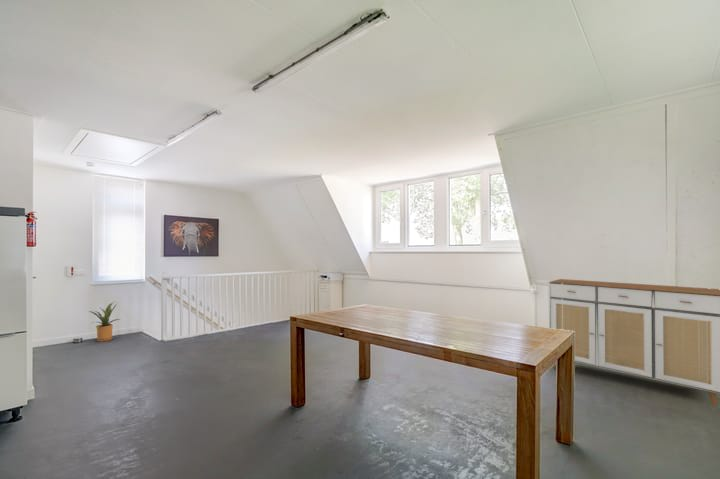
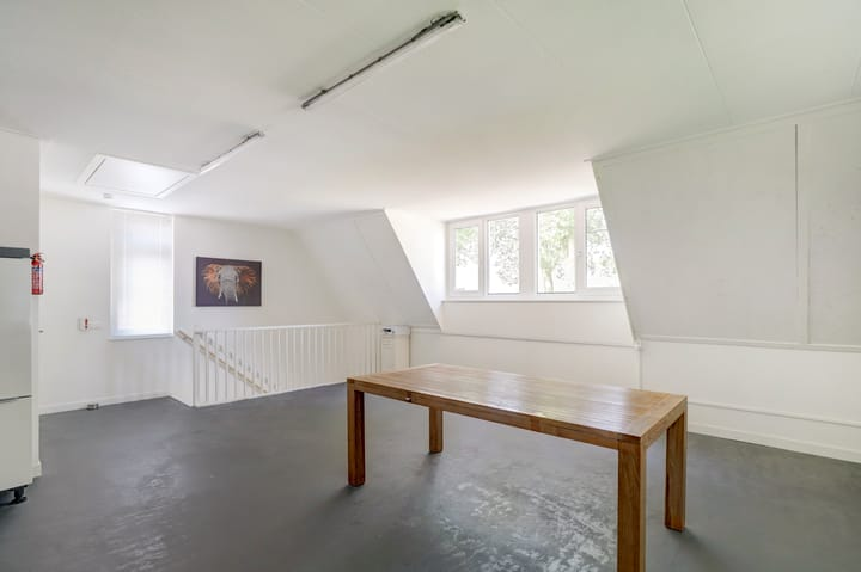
- house plant [88,301,122,342]
- sideboard [547,278,720,406]
